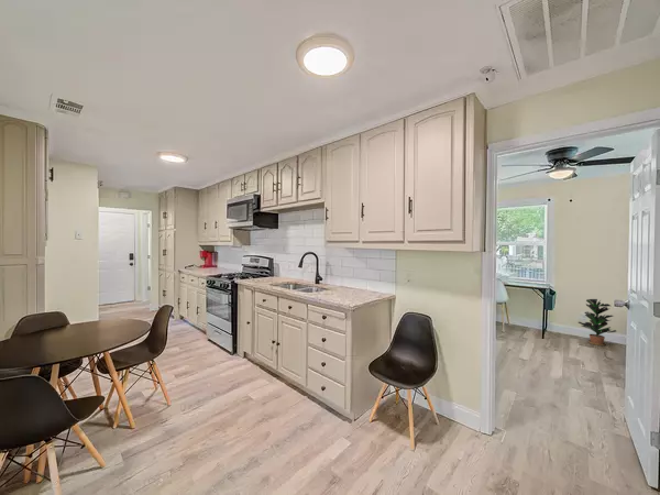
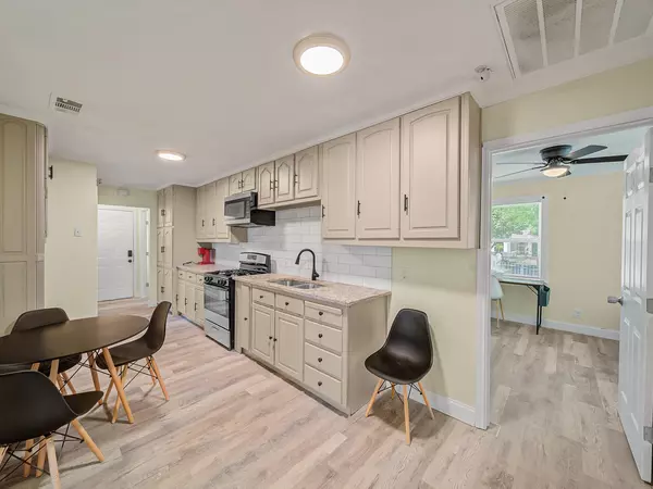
- potted plant [578,298,617,346]
